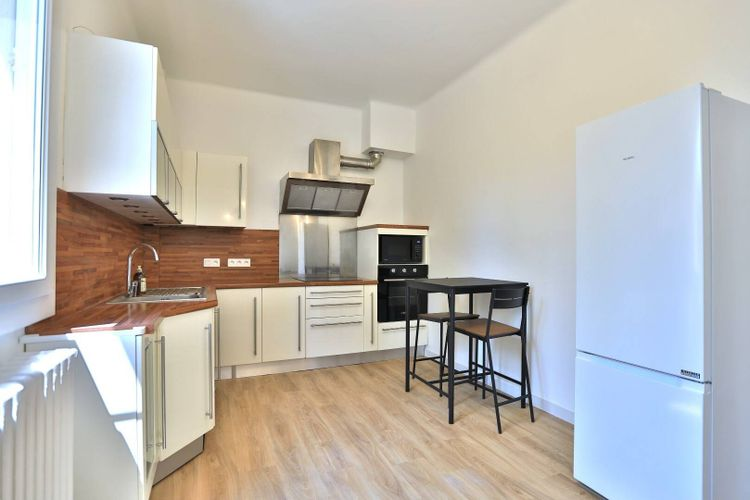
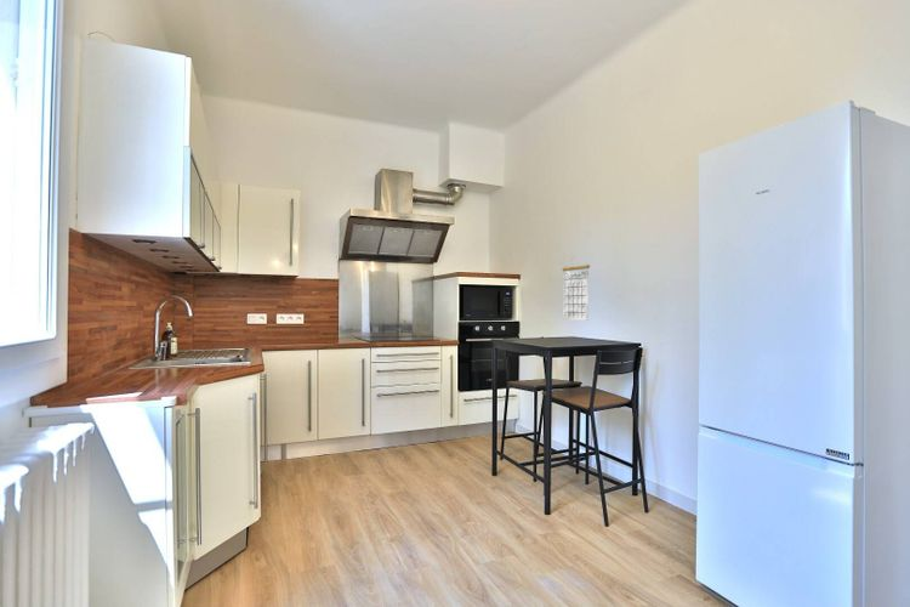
+ calendar [562,257,591,322]
